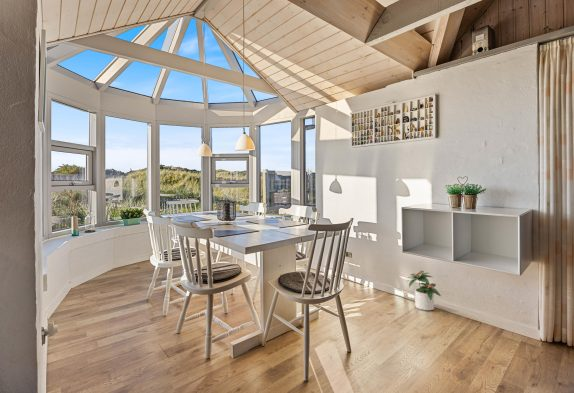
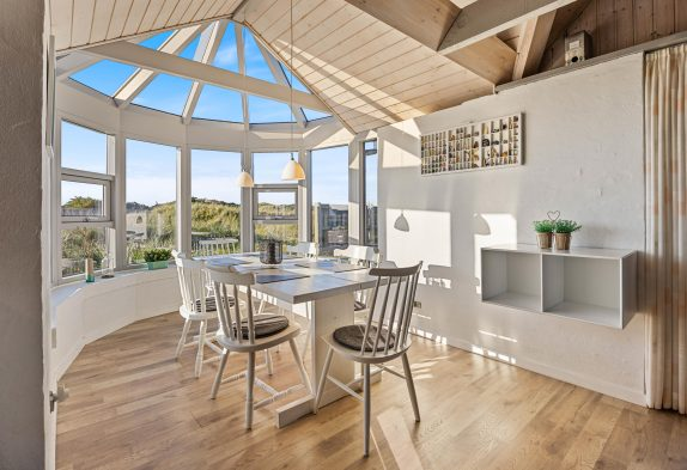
- potted plant [407,269,442,311]
